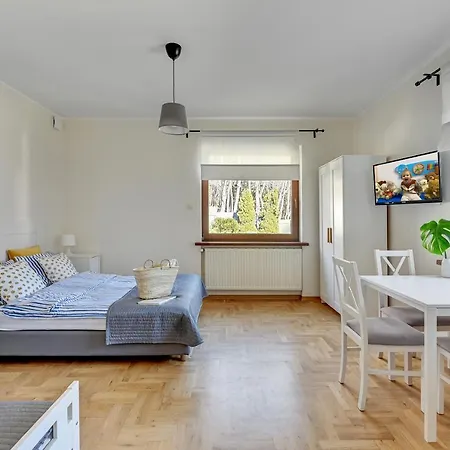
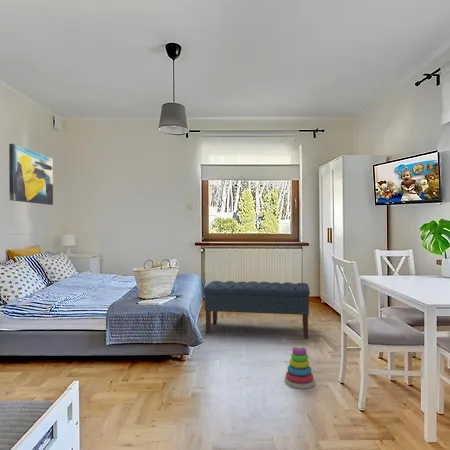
+ wall art [8,143,54,206]
+ bench [203,280,311,339]
+ stacking toy [284,345,315,390]
